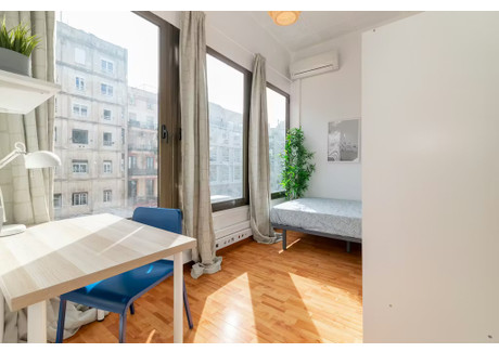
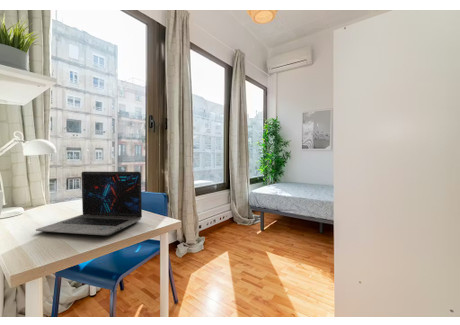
+ laptop [35,171,143,236]
